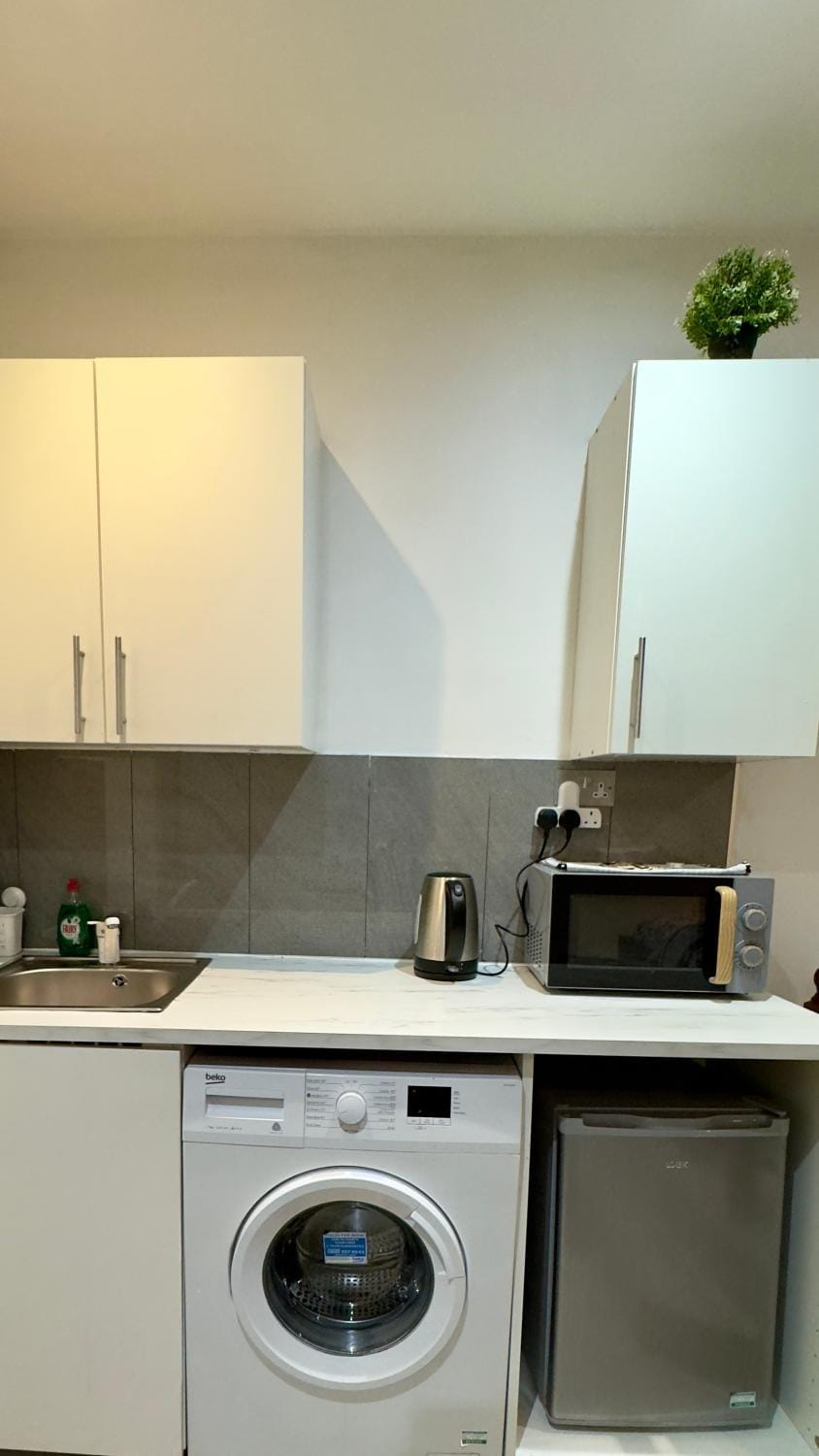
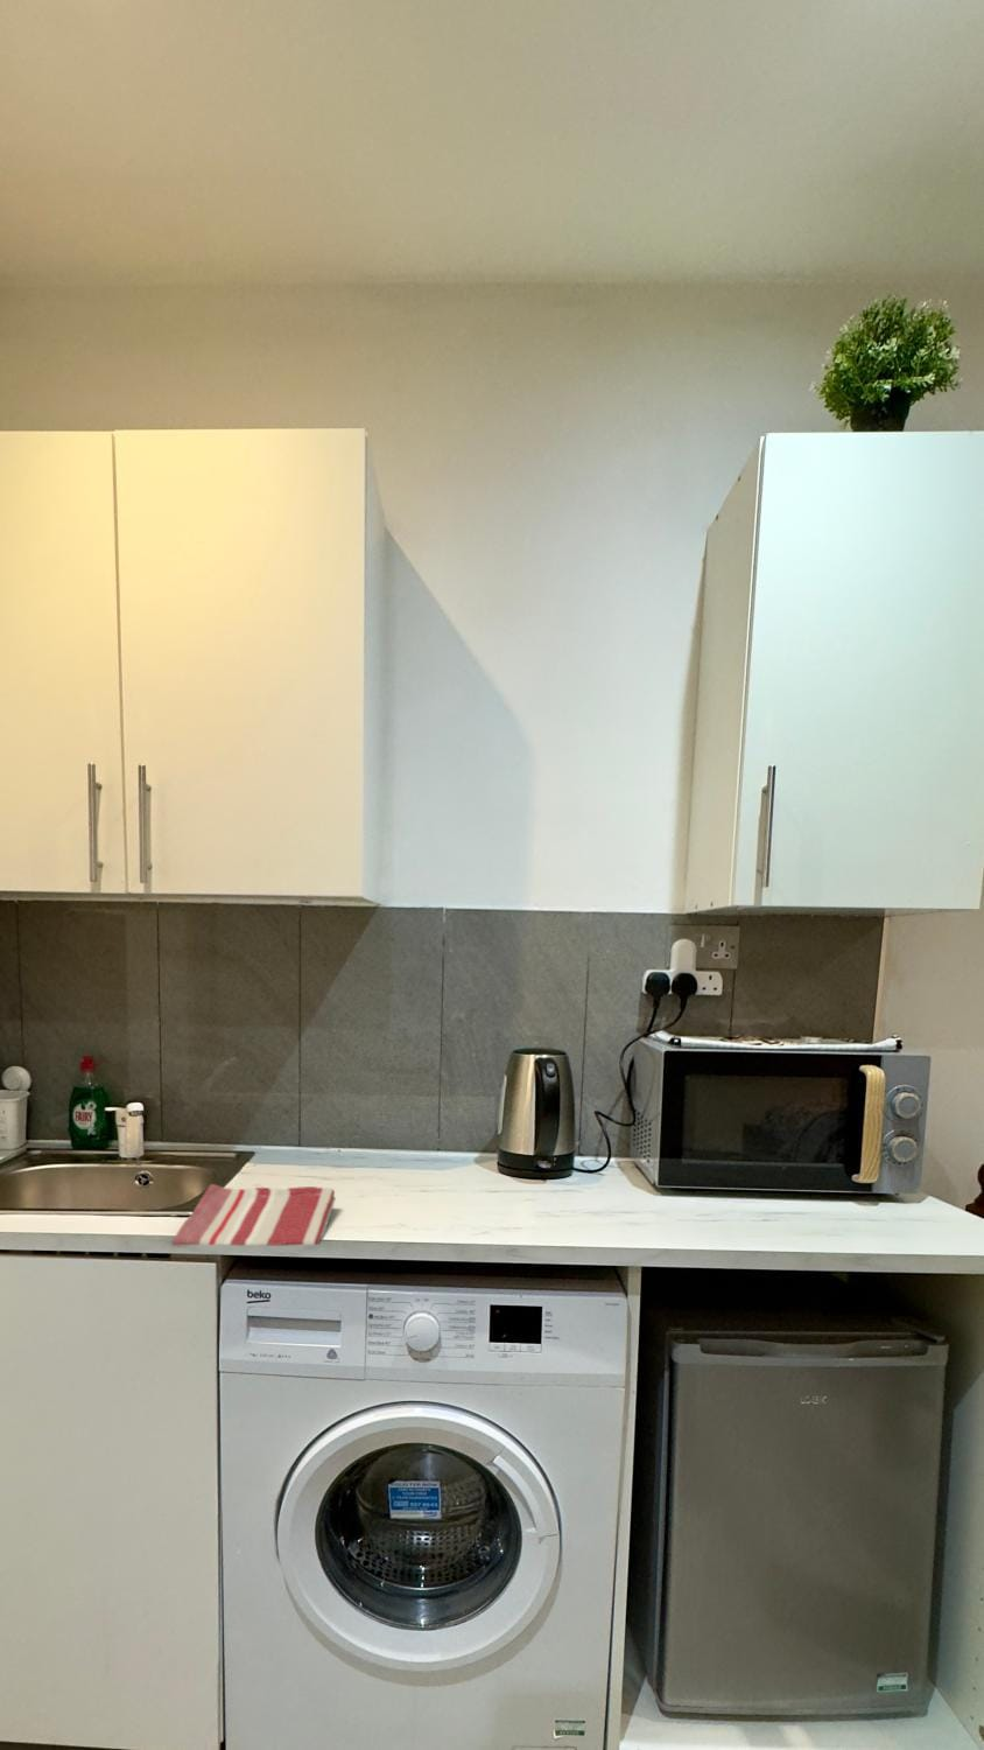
+ dish towel [172,1183,336,1246]
